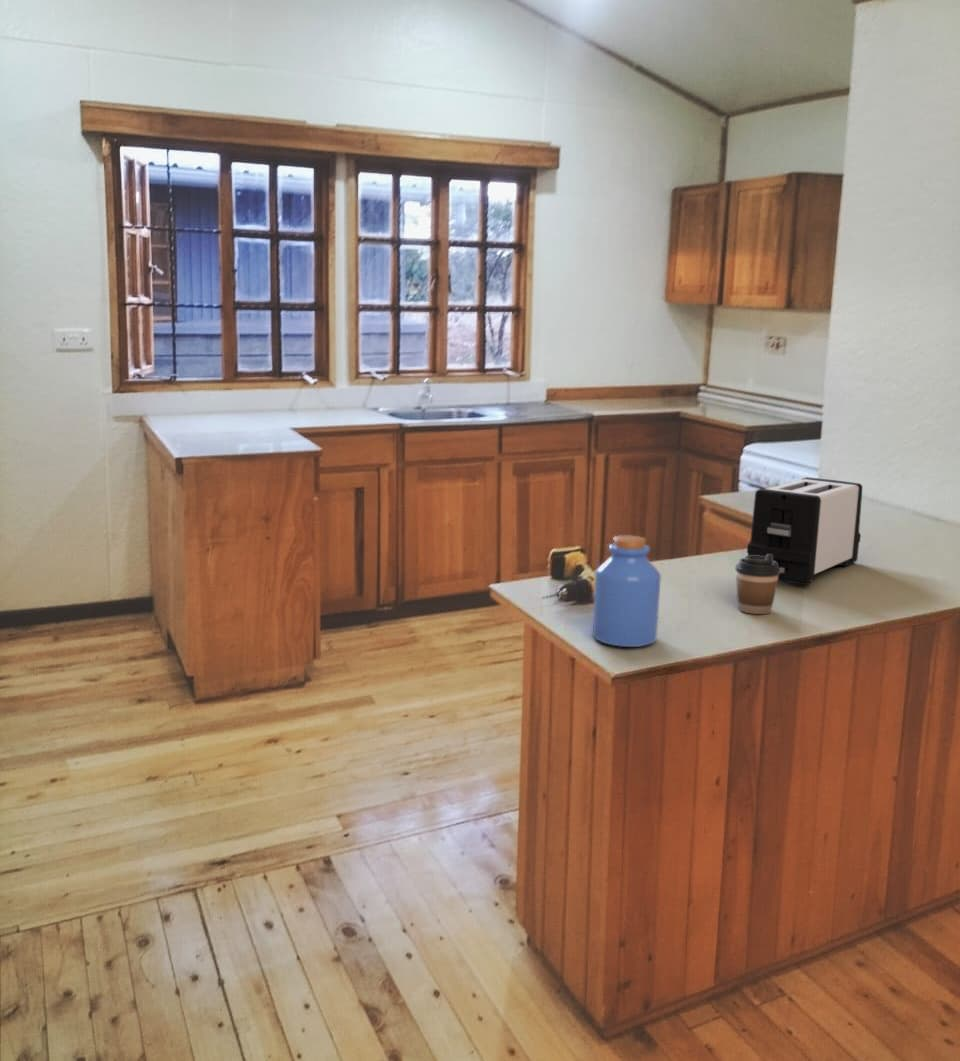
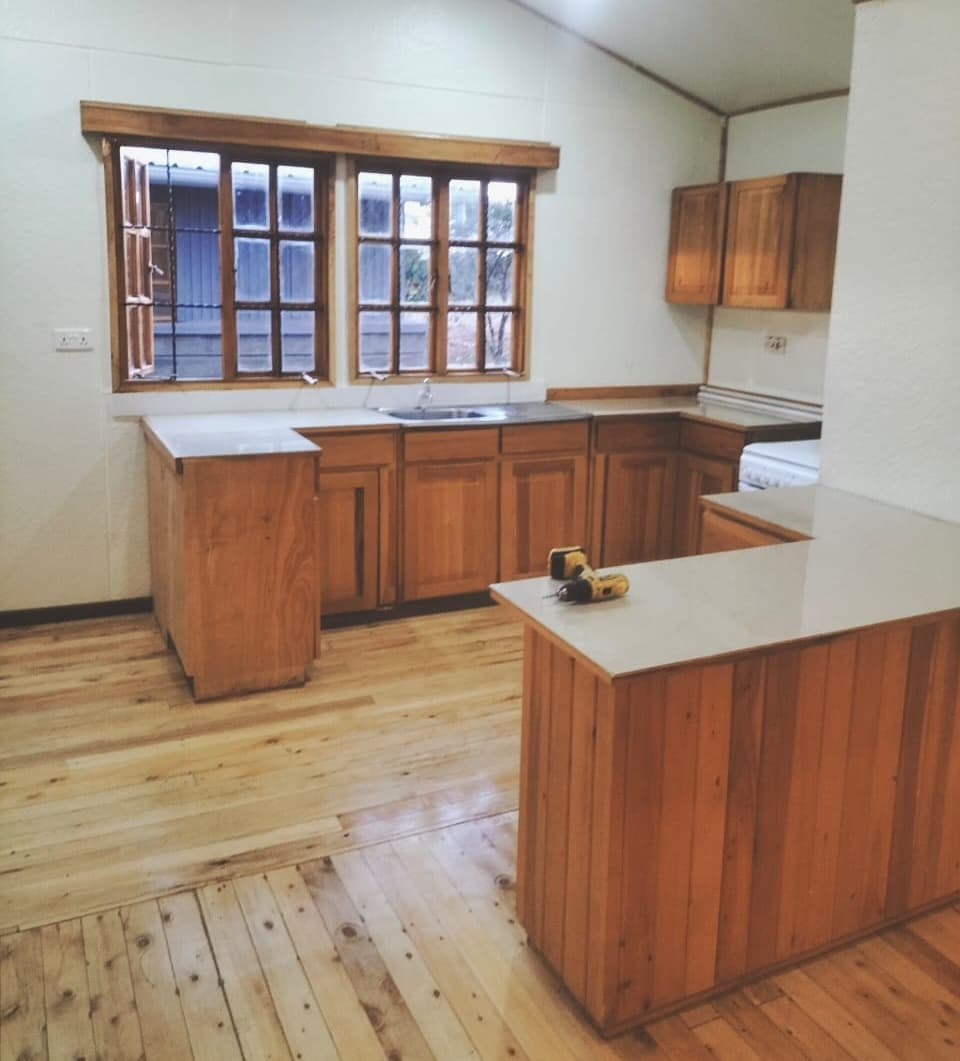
- jar [591,534,662,648]
- coffee cup [735,554,780,615]
- toaster [746,476,864,586]
